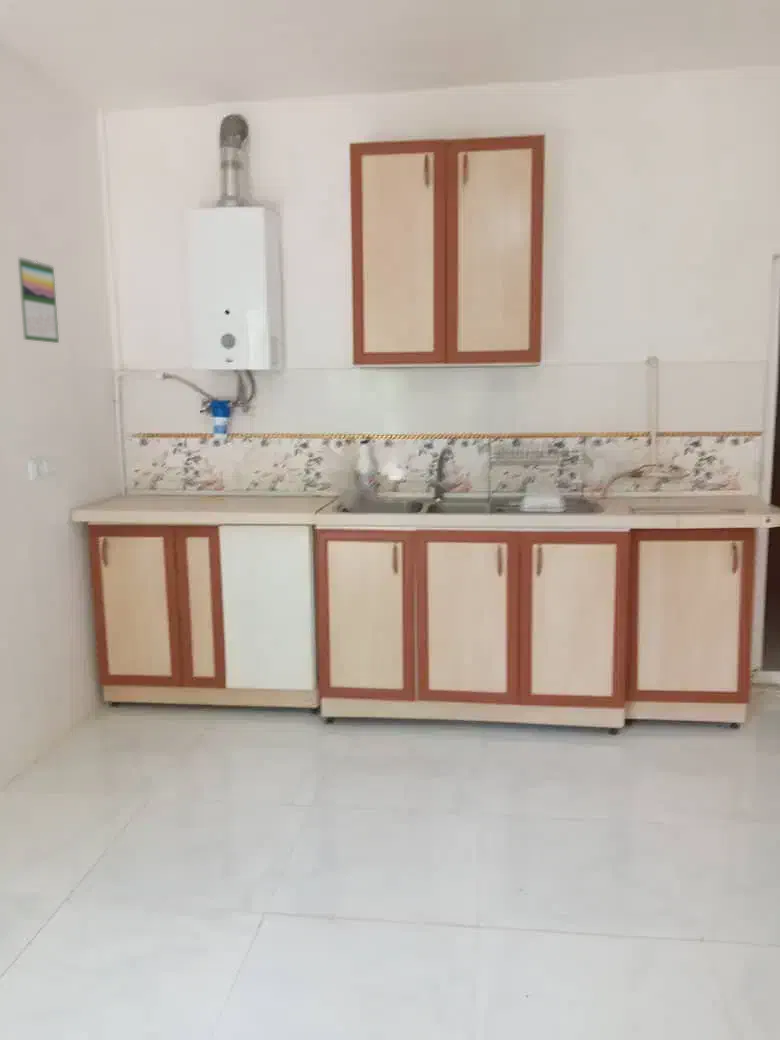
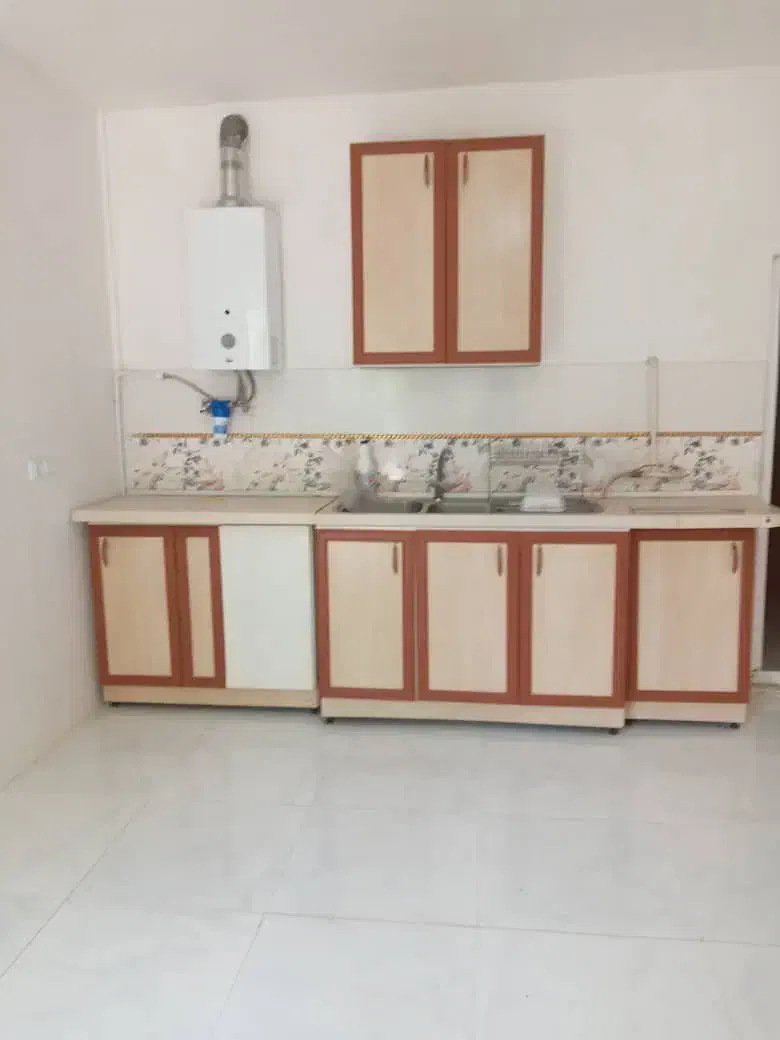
- calendar [17,256,60,344]
